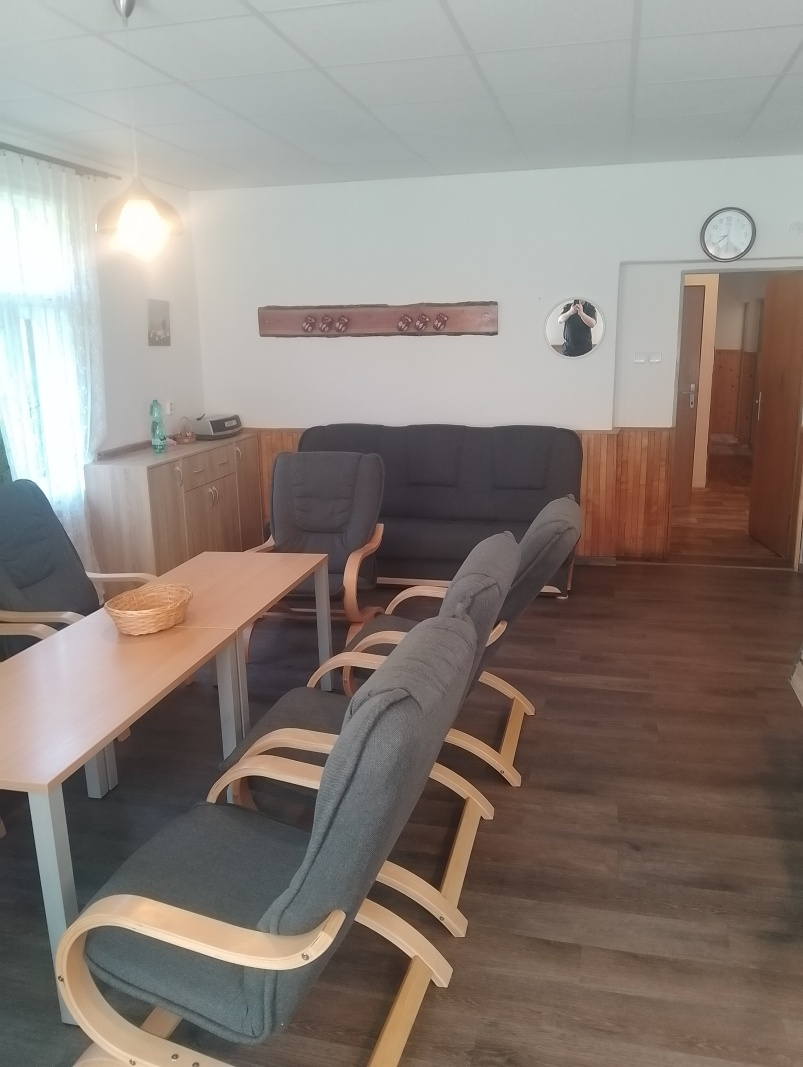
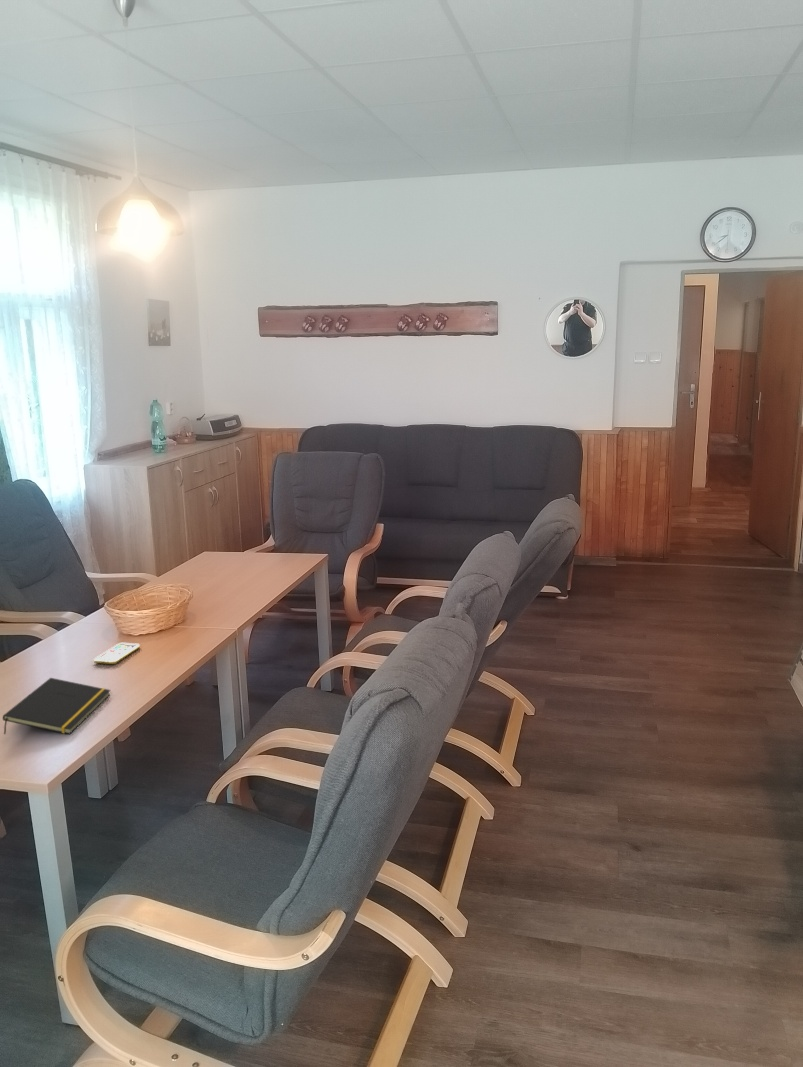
+ smartphone [93,642,141,665]
+ notepad [2,677,111,735]
